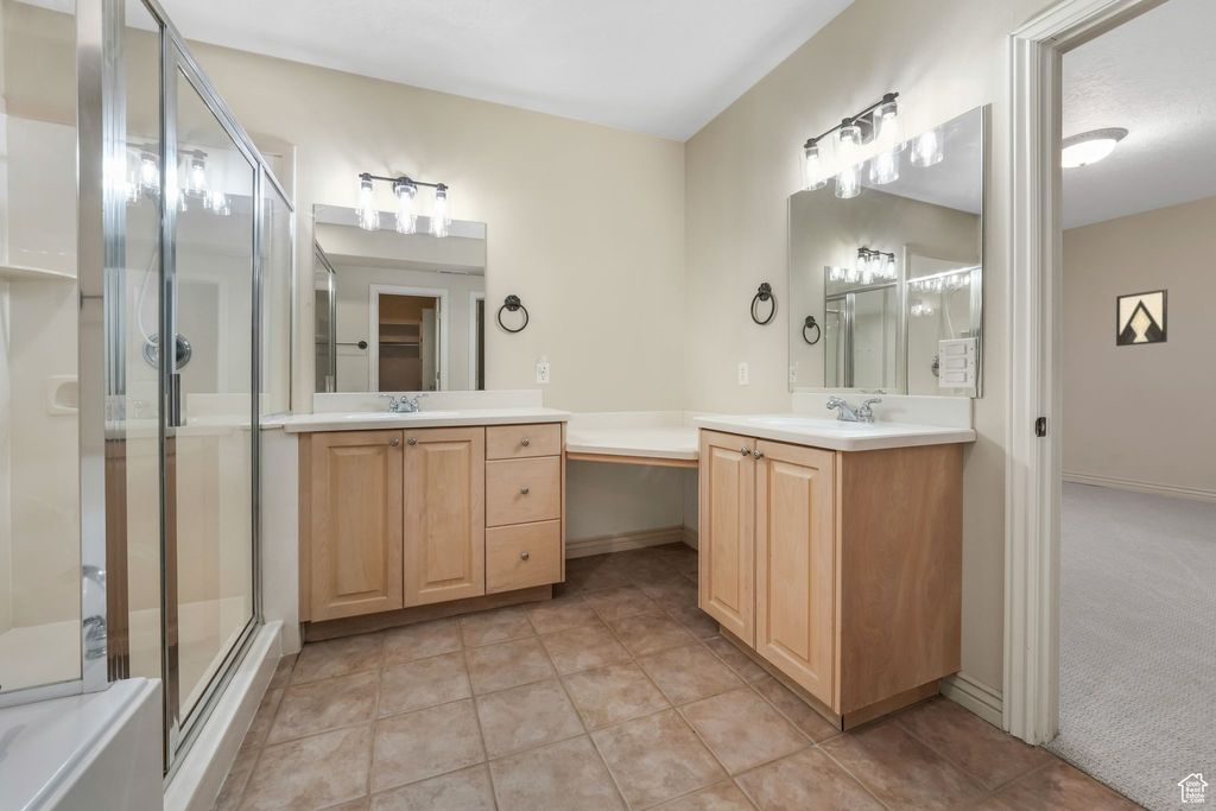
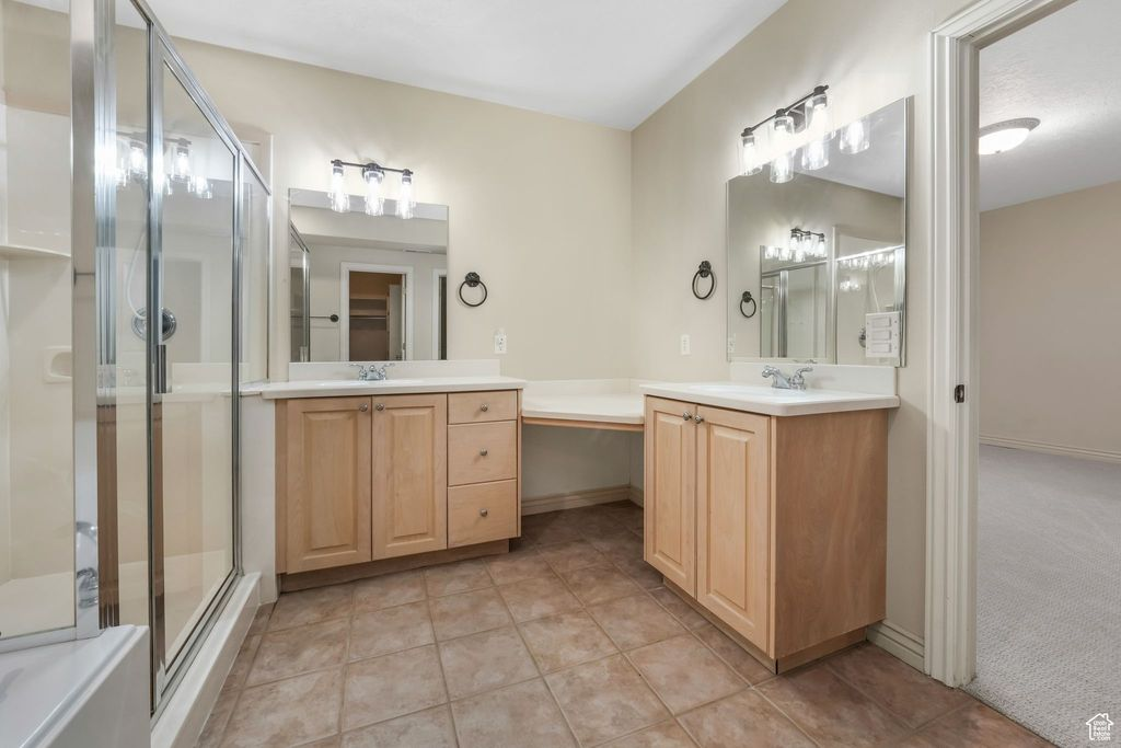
- wall art [1115,287,1168,348]
